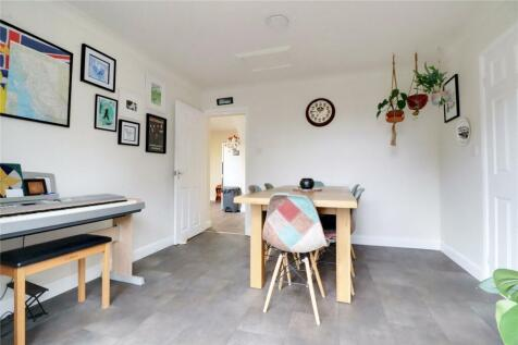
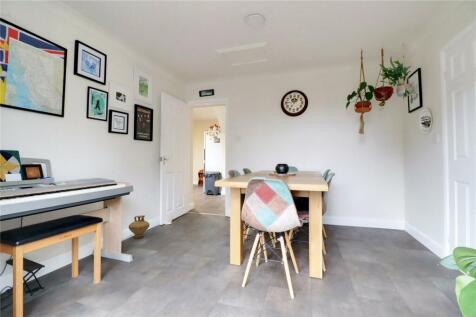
+ ceramic jug [128,214,151,240]
